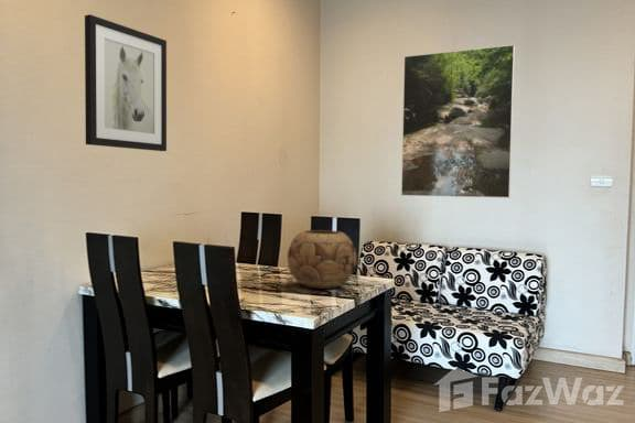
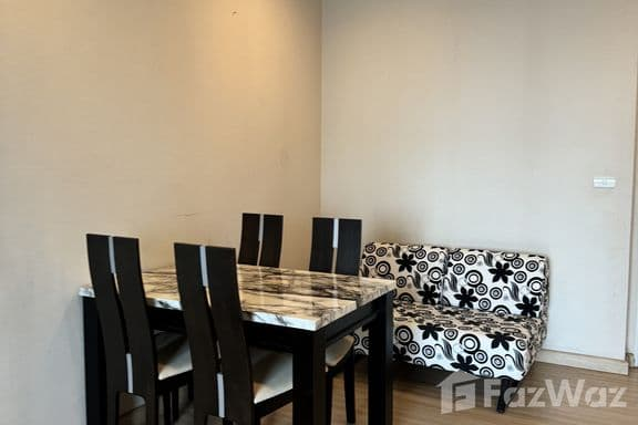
- wall art [84,13,168,152]
- decorative bowl [287,229,357,290]
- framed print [400,44,516,199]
